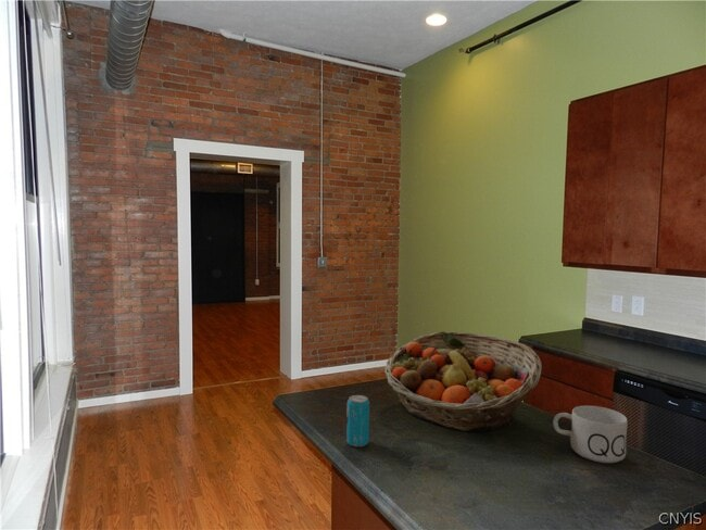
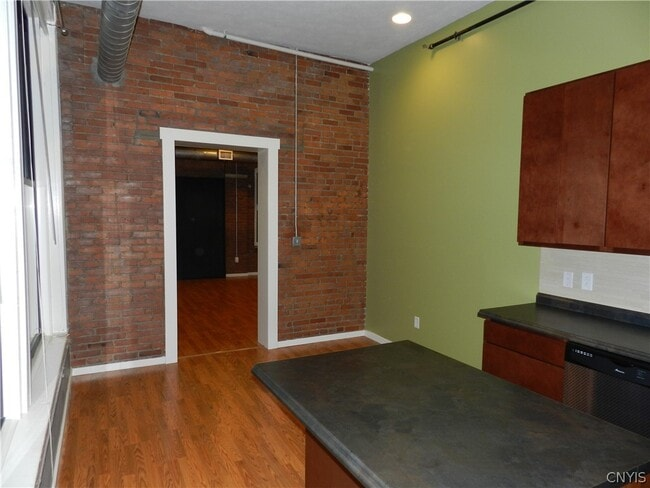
- mug [552,405,629,464]
- fruit basket [383,330,543,432]
- beverage can [345,394,370,447]
